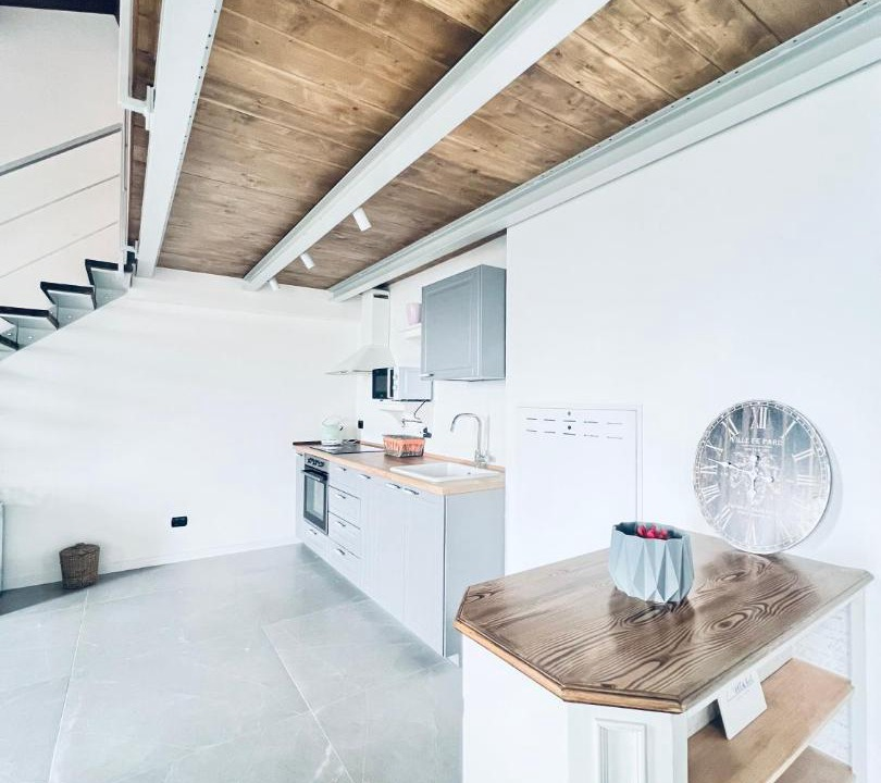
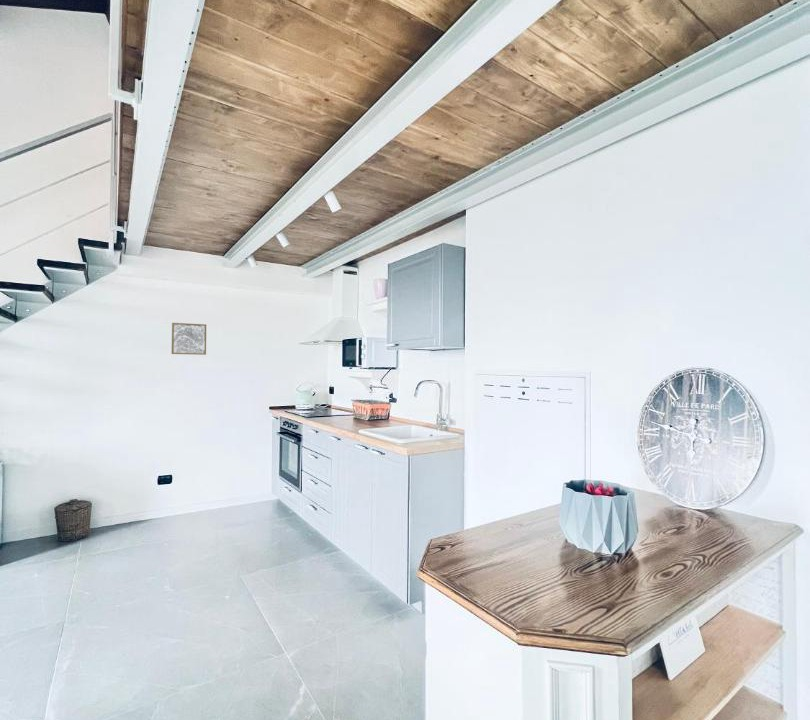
+ wall art [171,322,207,356]
